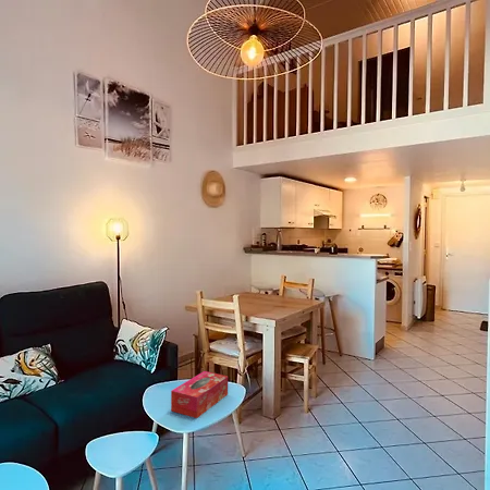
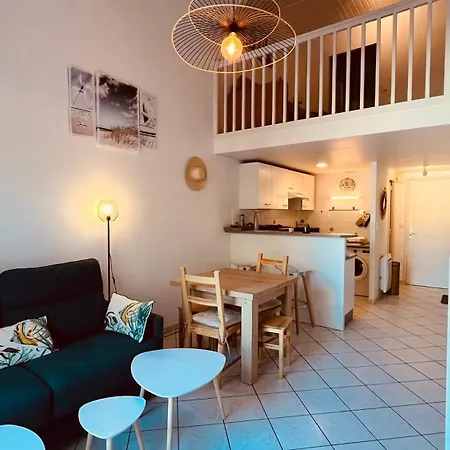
- tissue box [170,370,229,419]
